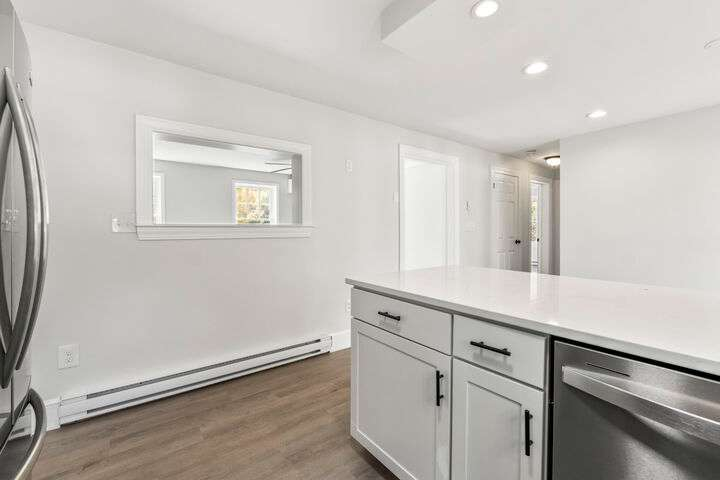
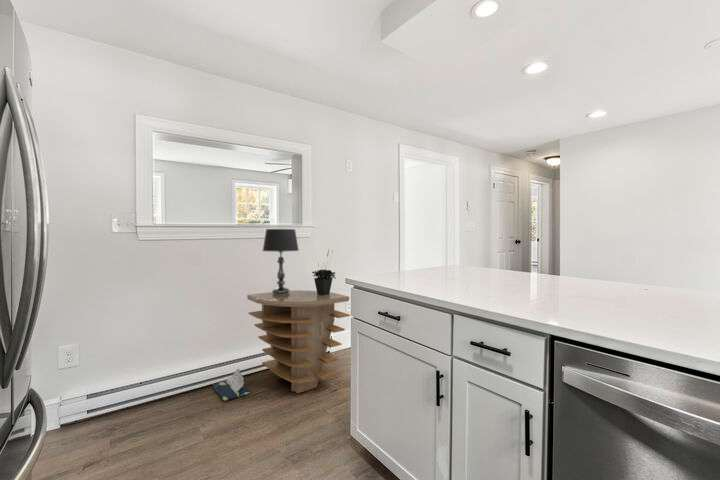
+ side table [246,289,351,394]
+ potted plant [311,248,337,295]
+ tissue dispenser [211,368,251,402]
+ table lamp [262,228,300,295]
